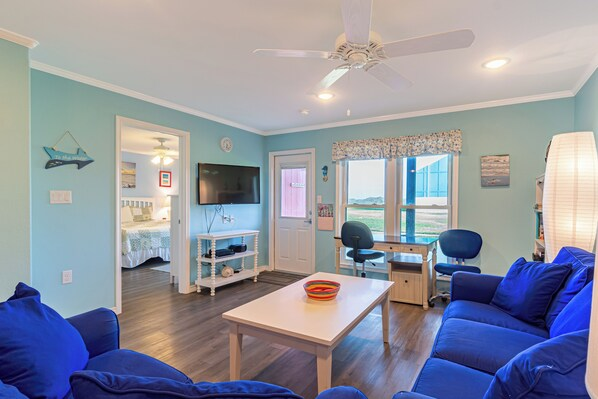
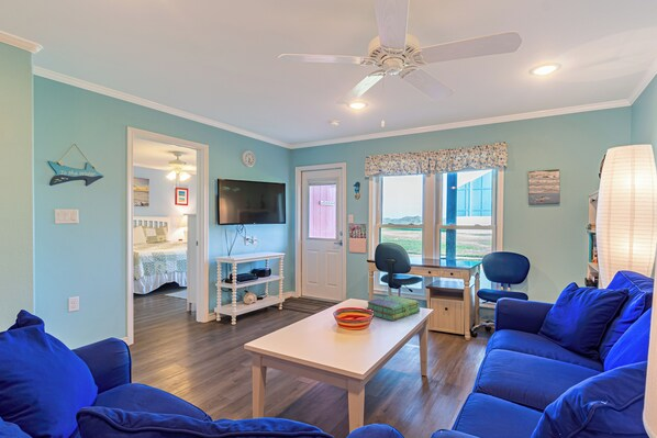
+ stack of books [366,294,421,322]
